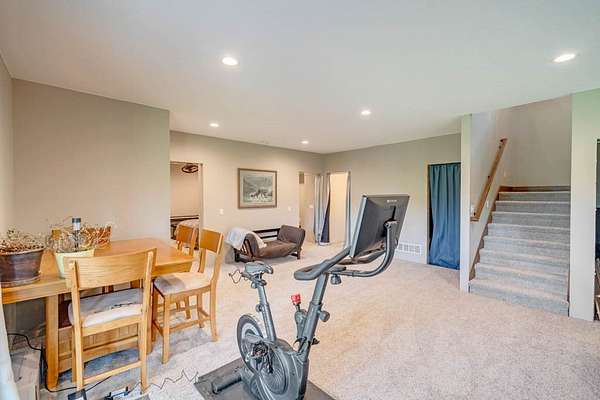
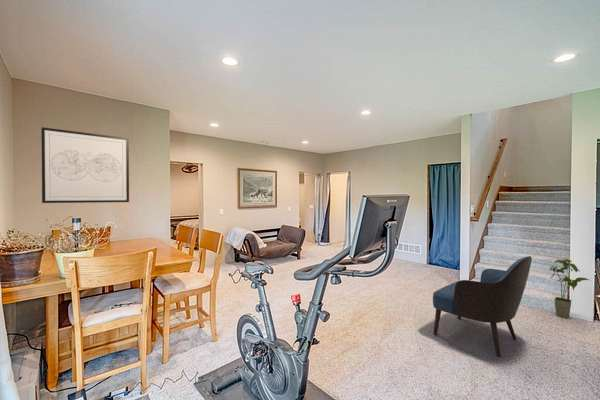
+ wall art [40,126,130,204]
+ house plant [548,258,592,319]
+ armchair [432,255,533,358]
